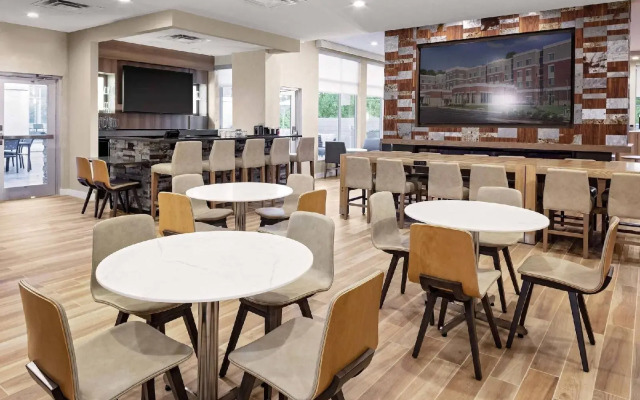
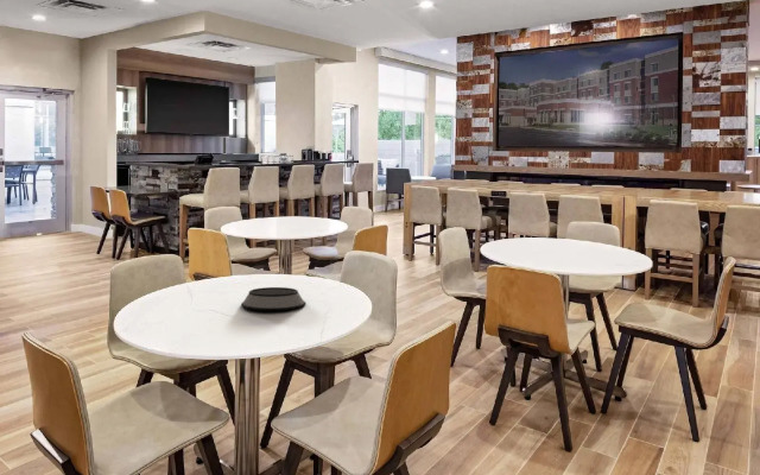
+ bowl [240,286,306,311]
